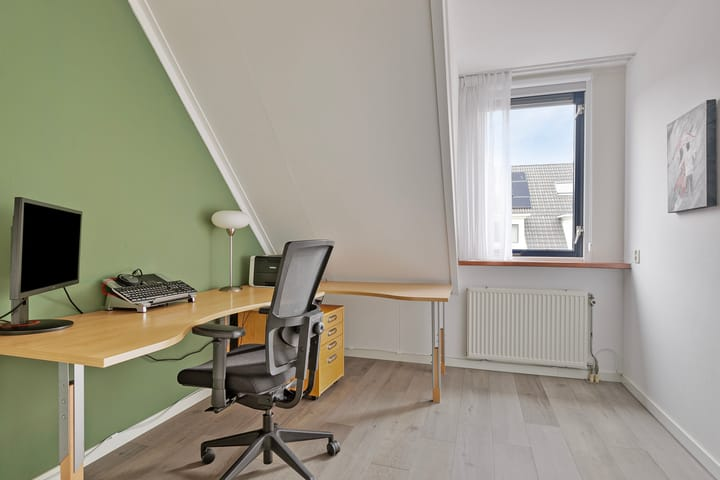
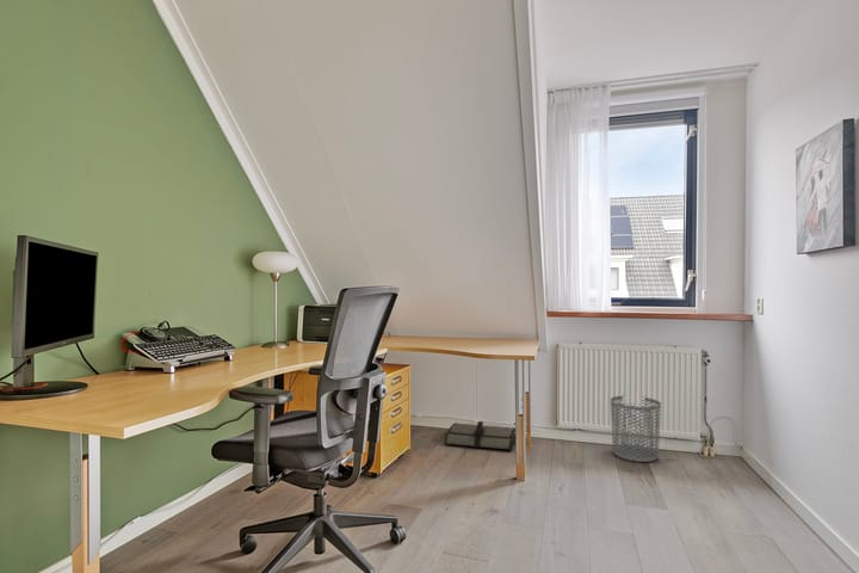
+ waste bin [610,395,662,463]
+ tool roll [444,420,517,451]
